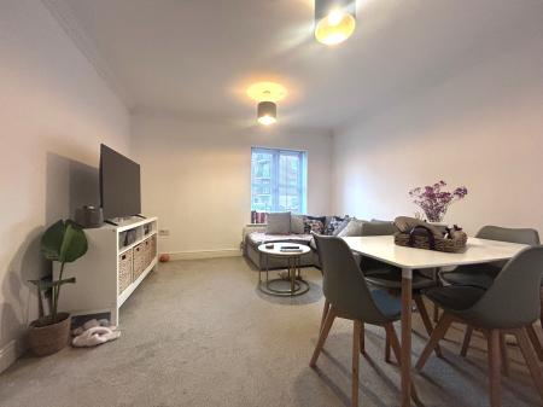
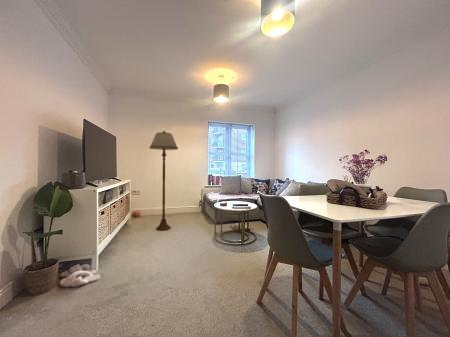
+ floor lamp [148,130,179,232]
